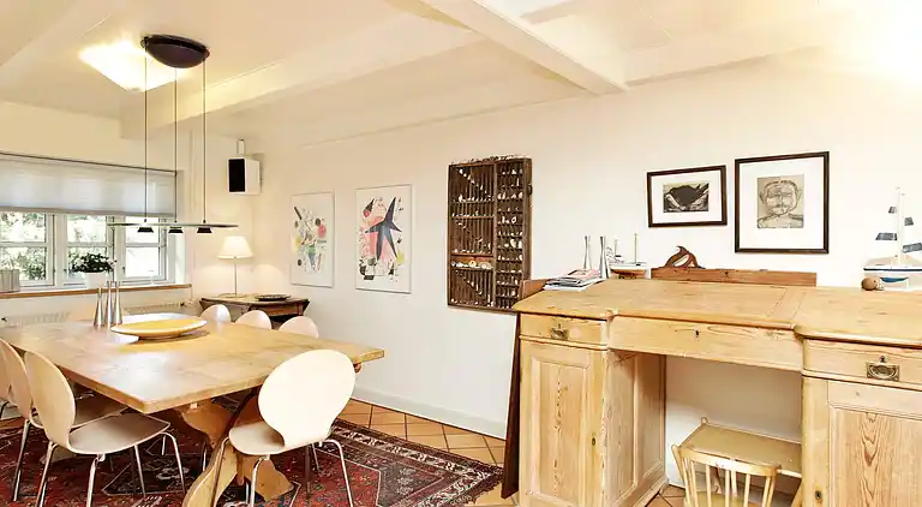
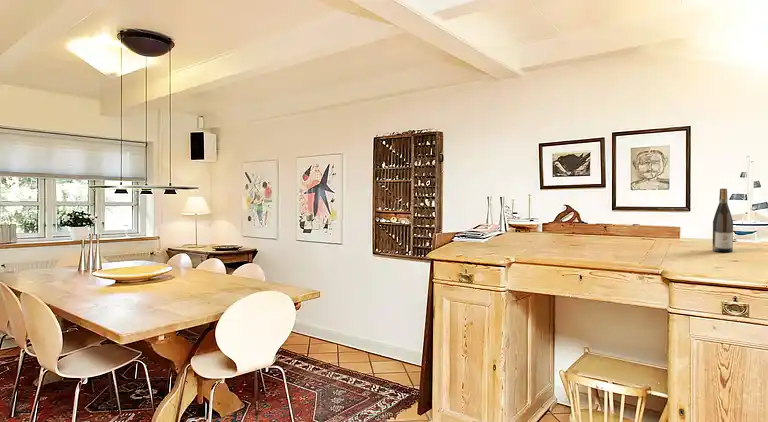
+ wine bottle [712,188,734,253]
